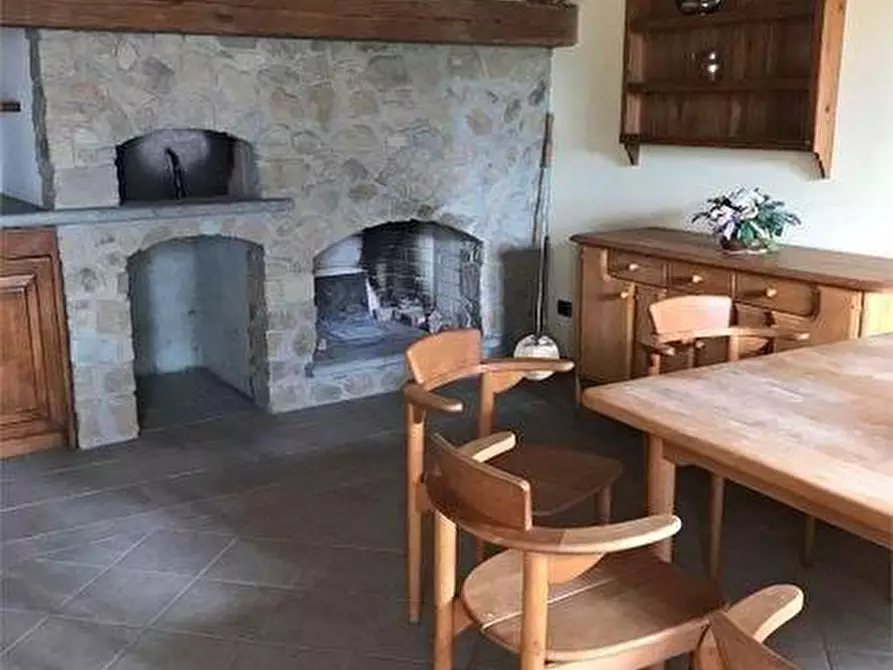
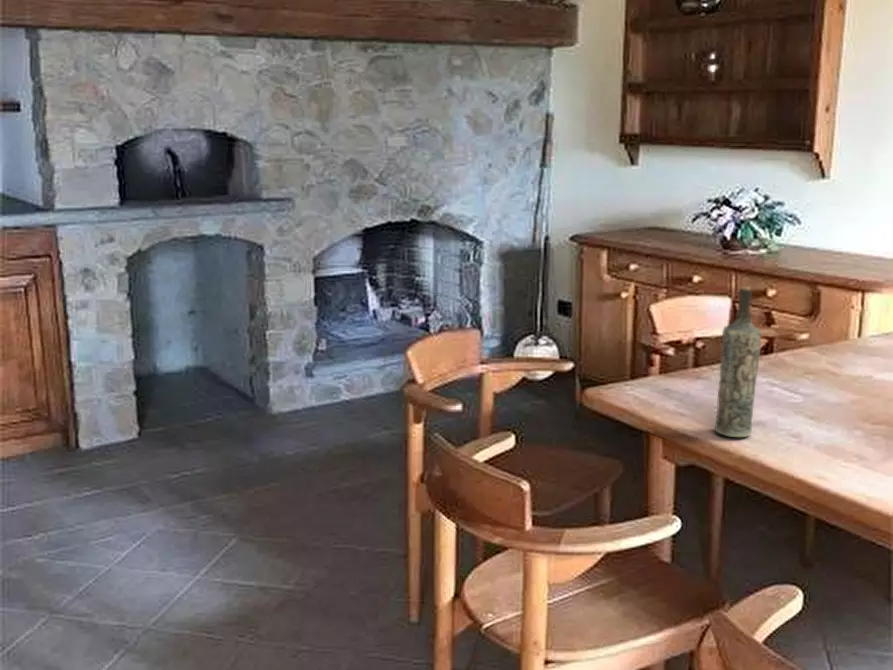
+ bottle [714,285,762,438]
